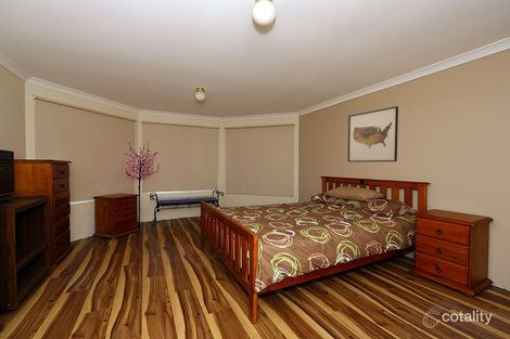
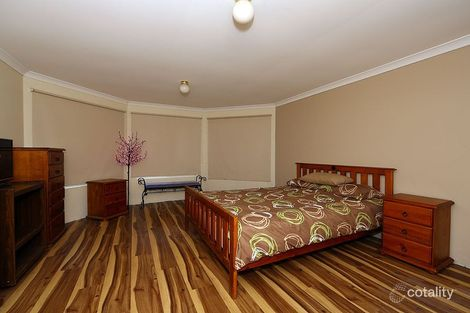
- wall art [347,105,399,162]
